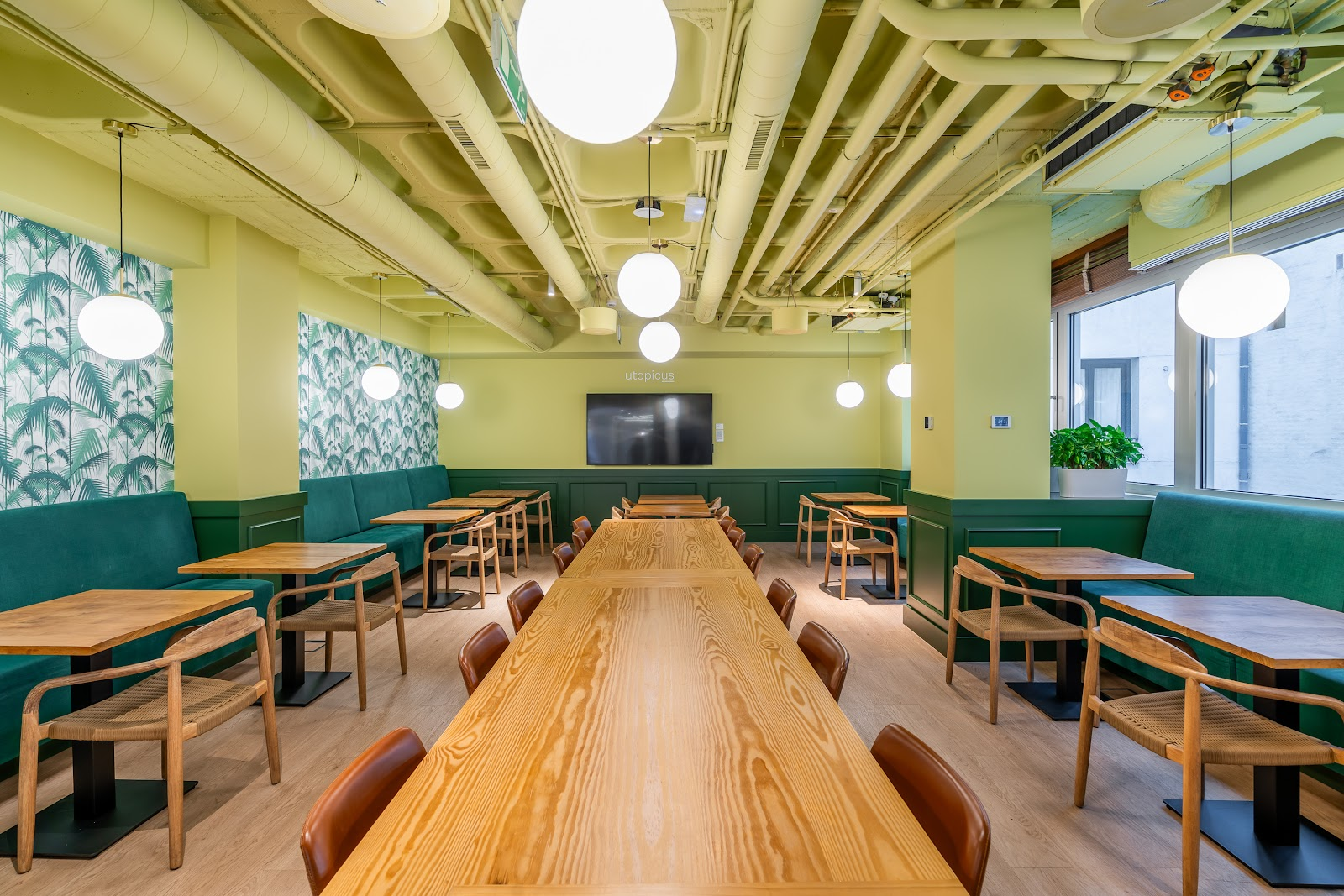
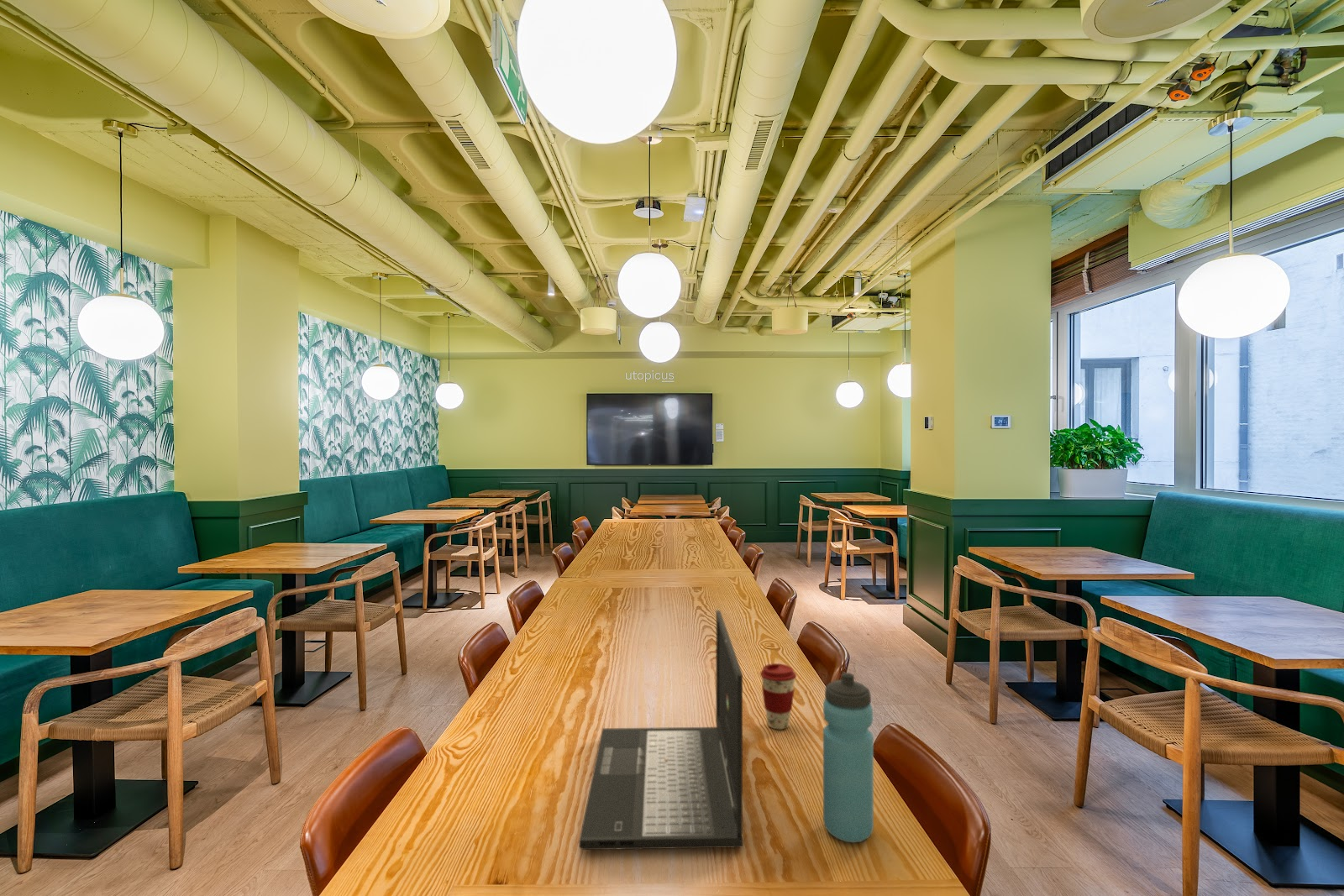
+ coffee cup [759,663,797,730]
+ laptop [578,610,744,851]
+ water bottle [822,672,874,844]
